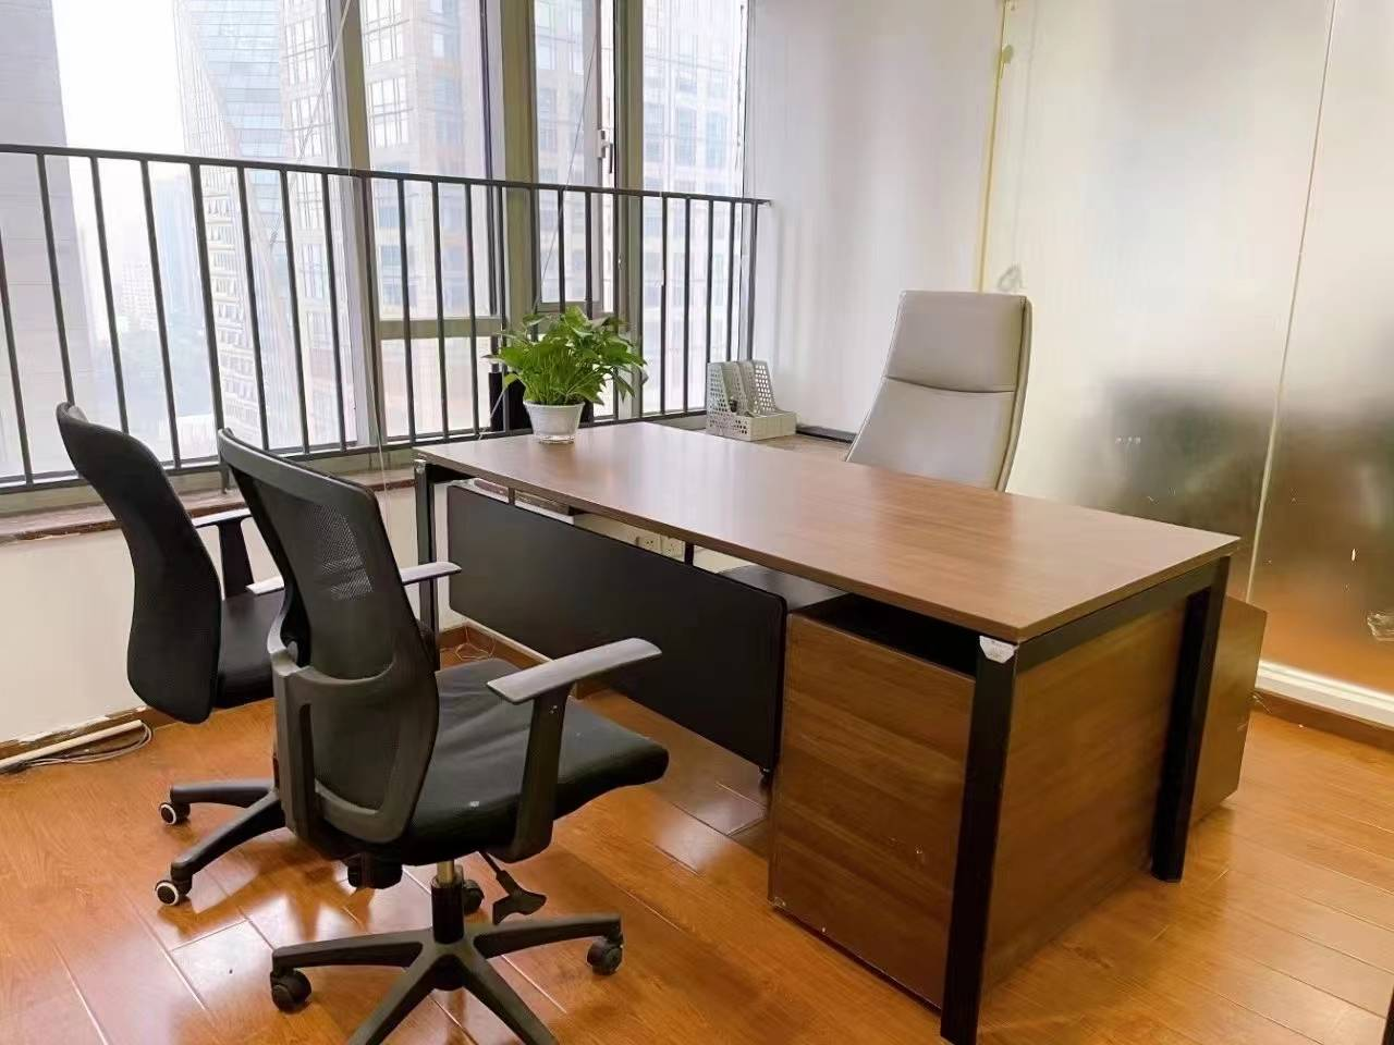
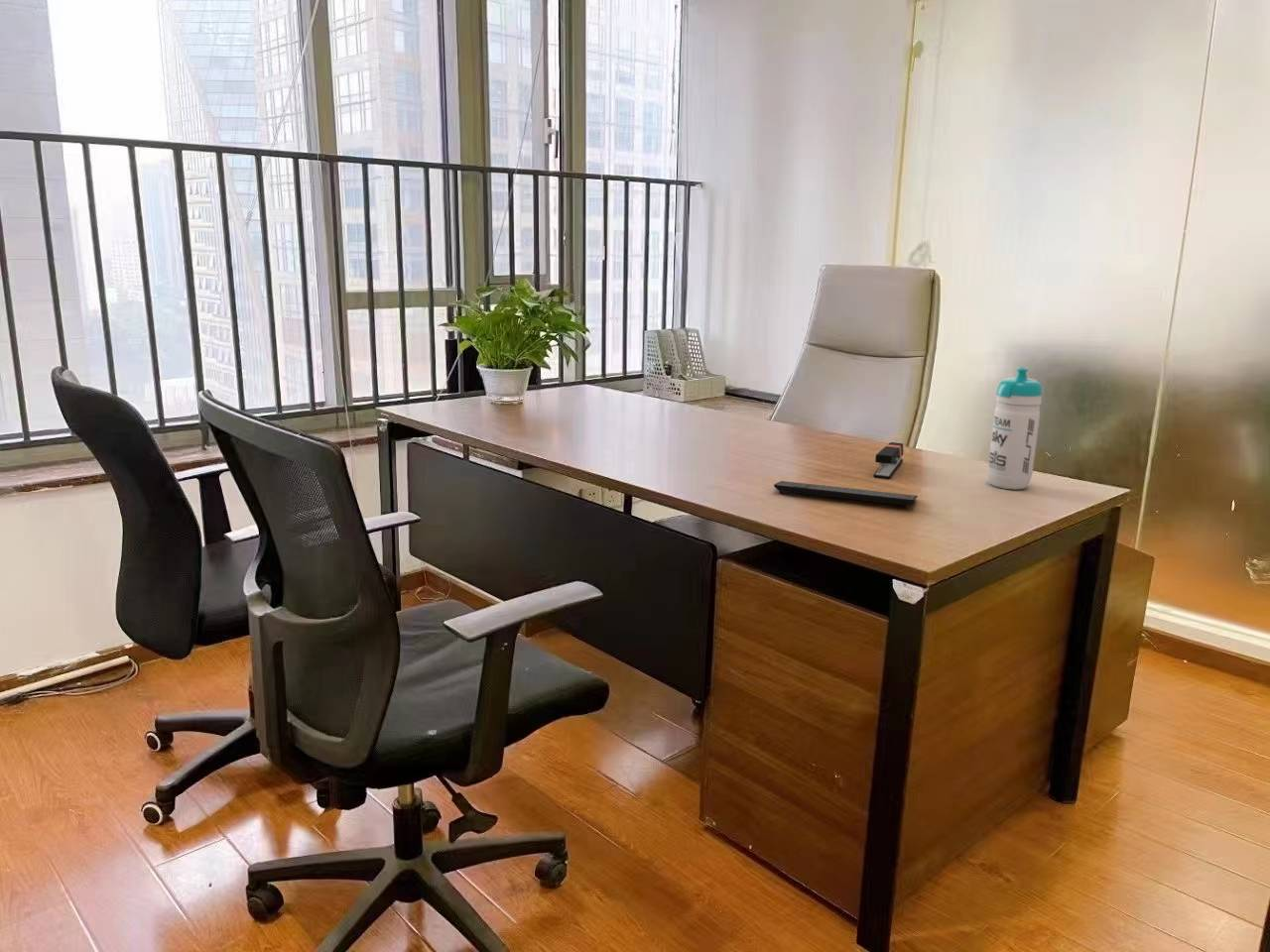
+ water bottle [987,367,1044,490]
+ keyboard [773,480,919,510]
+ stapler [872,441,904,480]
